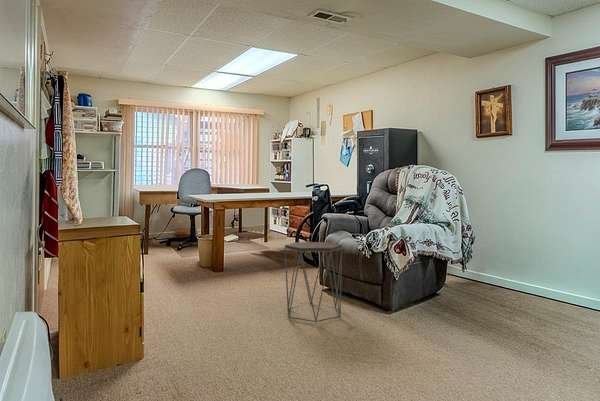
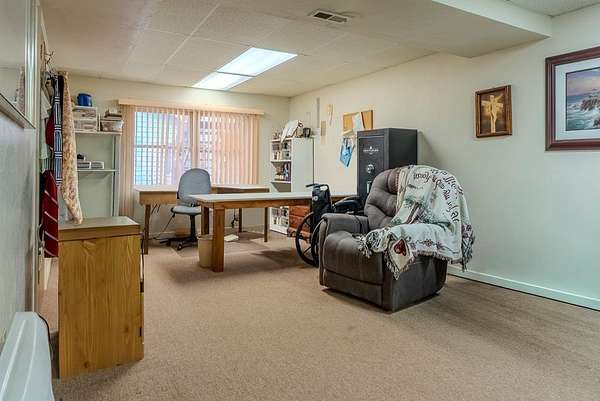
- side table [284,241,343,323]
